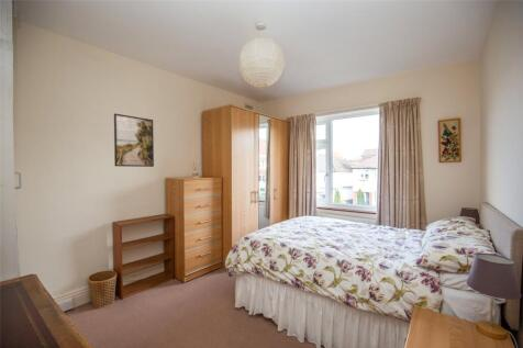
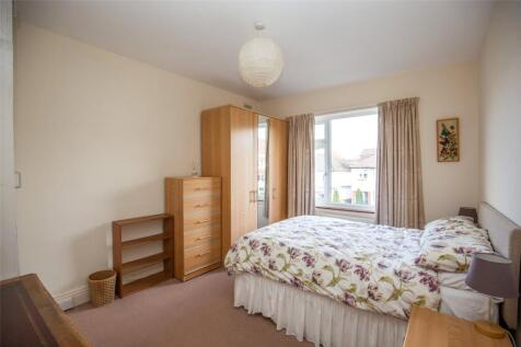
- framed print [113,112,155,168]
